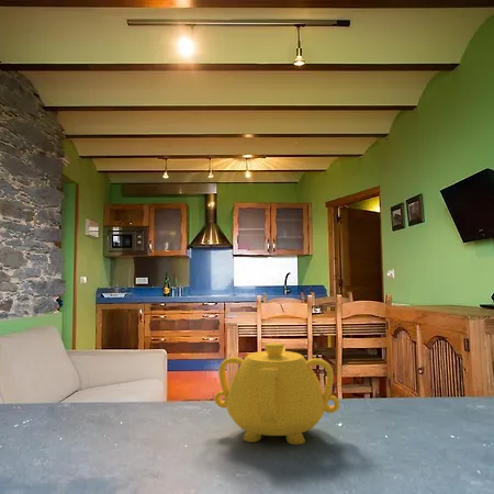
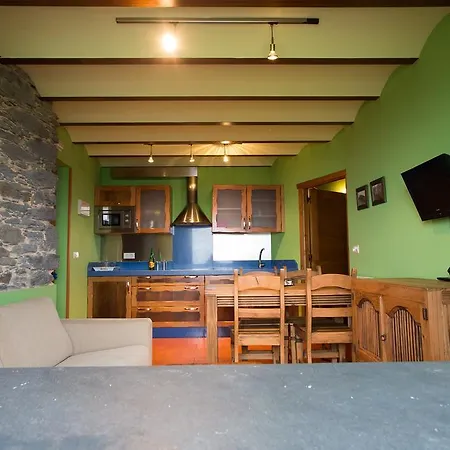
- teapot [214,341,340,446]
